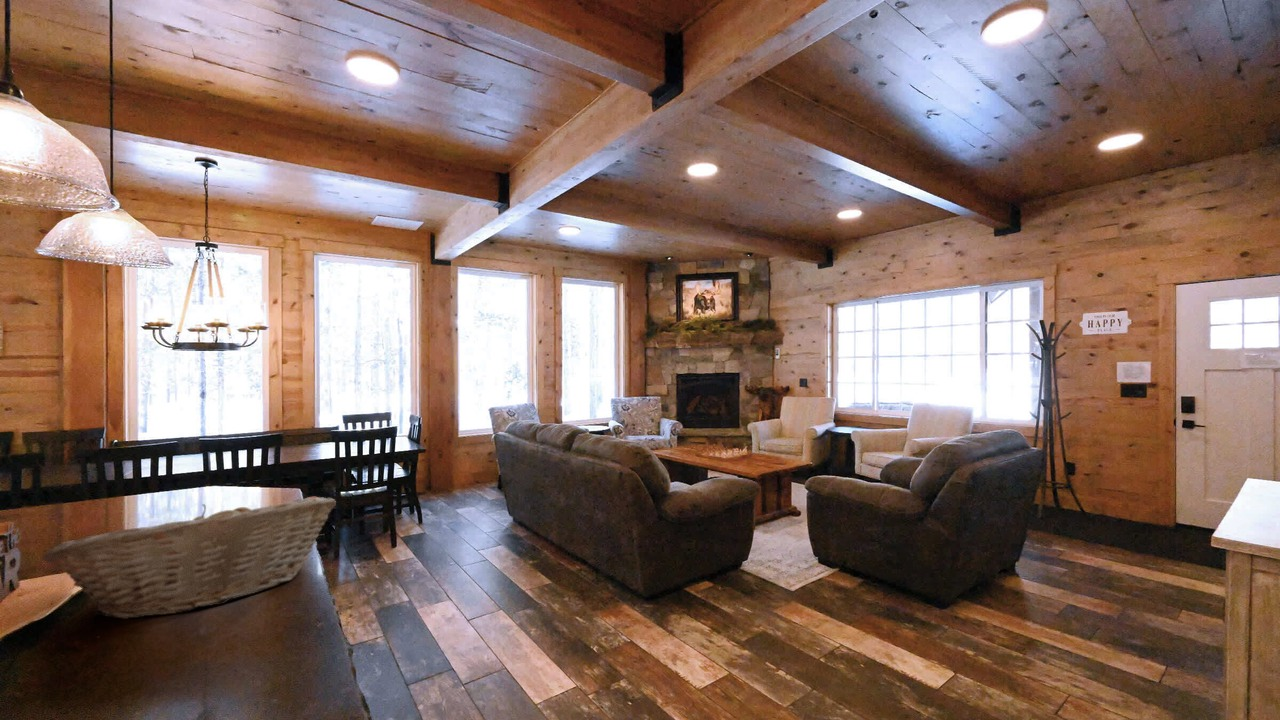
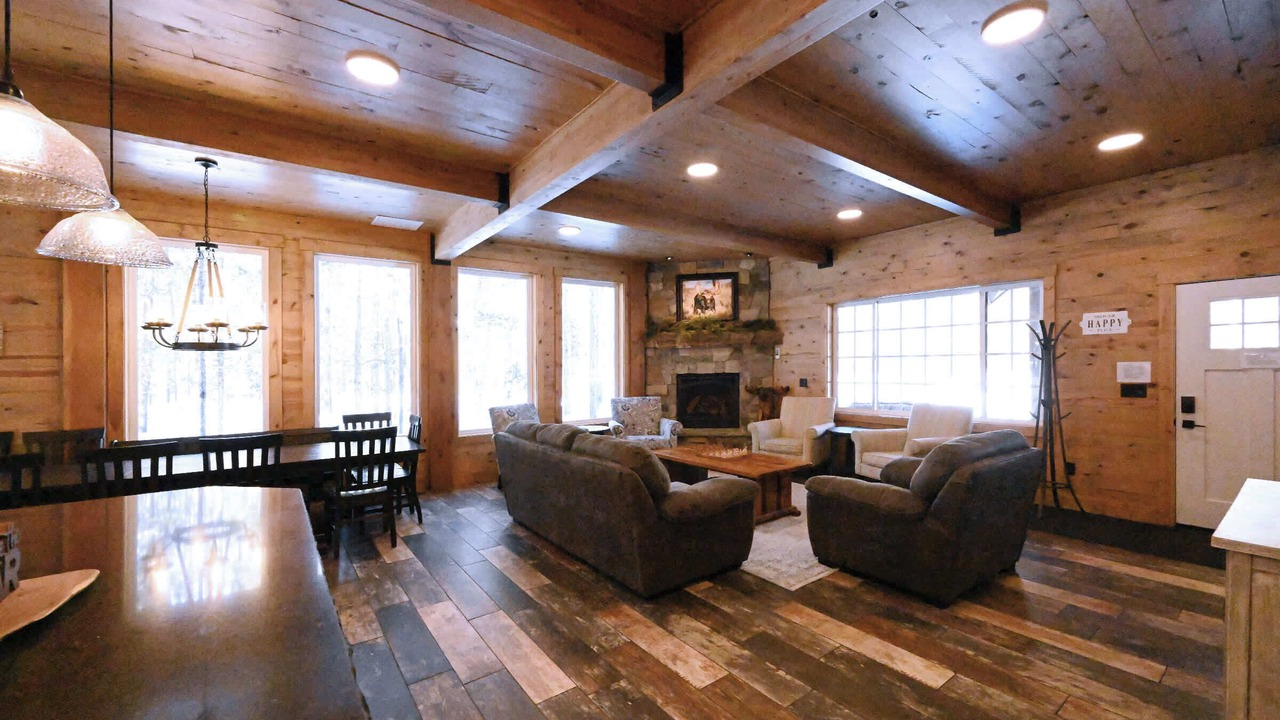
- fruit basket [41,496,337,620]
